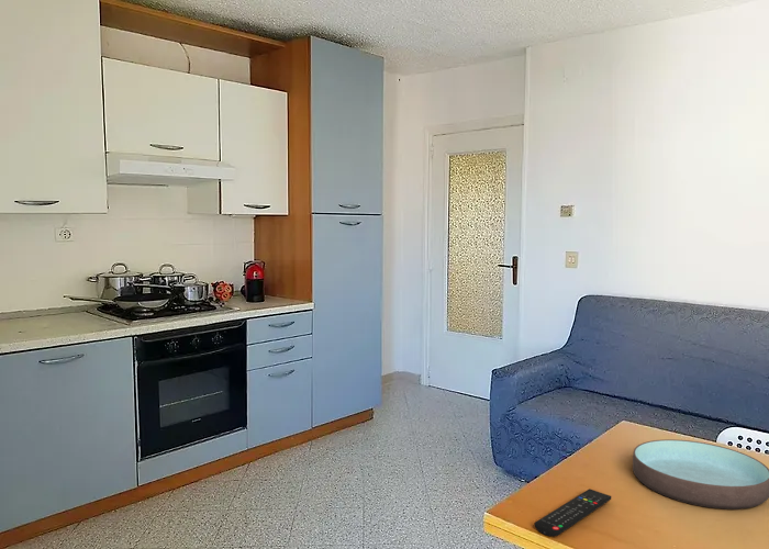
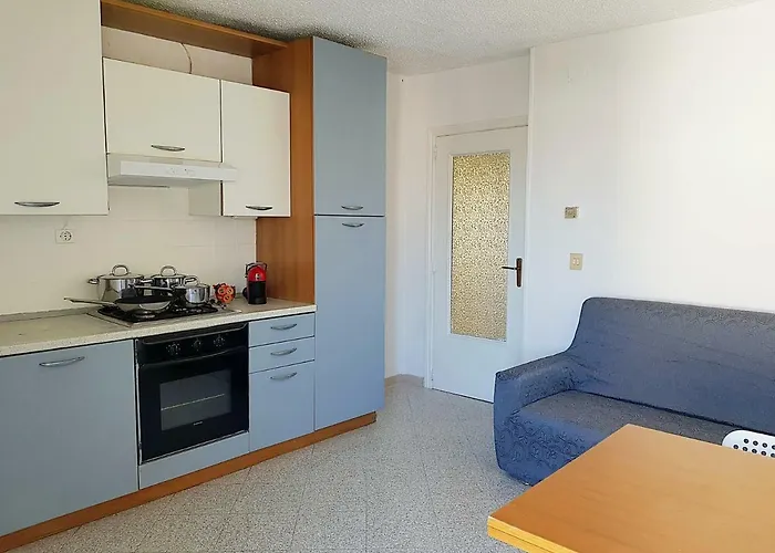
- remote control [534,488,612,538]
- bowl [632,438,769,511]
